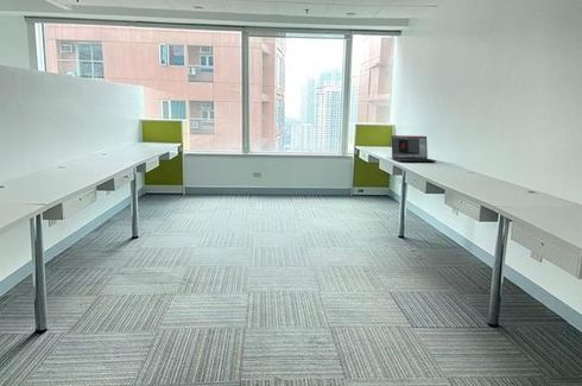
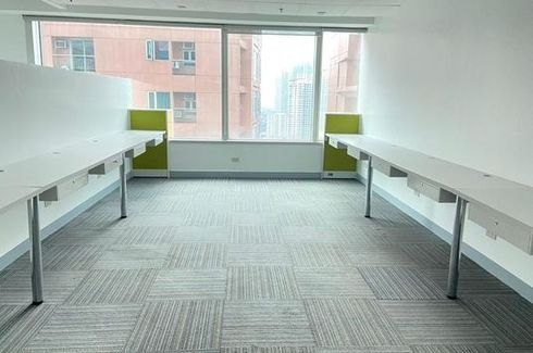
- laptop [391,134,437,163]
